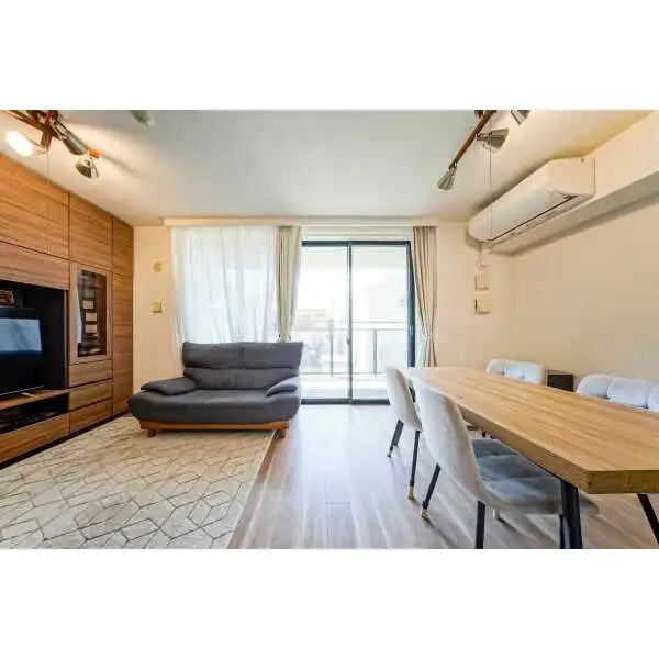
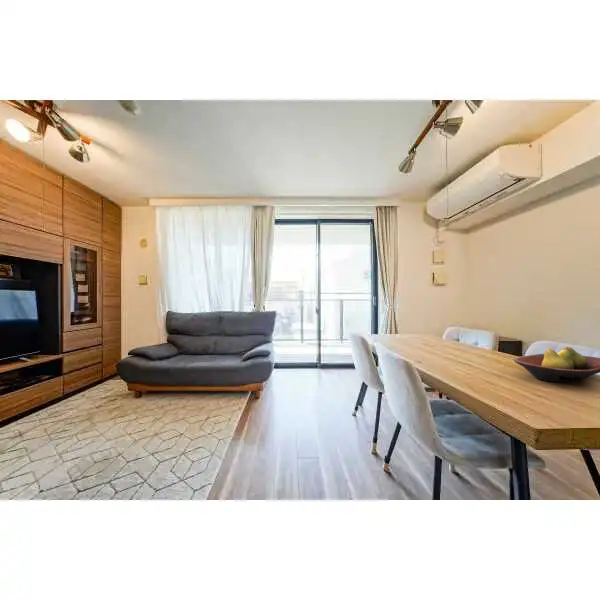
+ fruit bowl [513,346,600,383]
